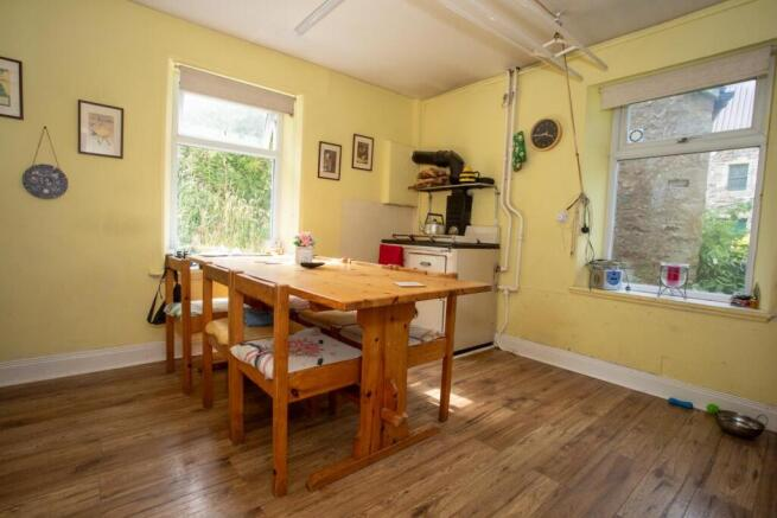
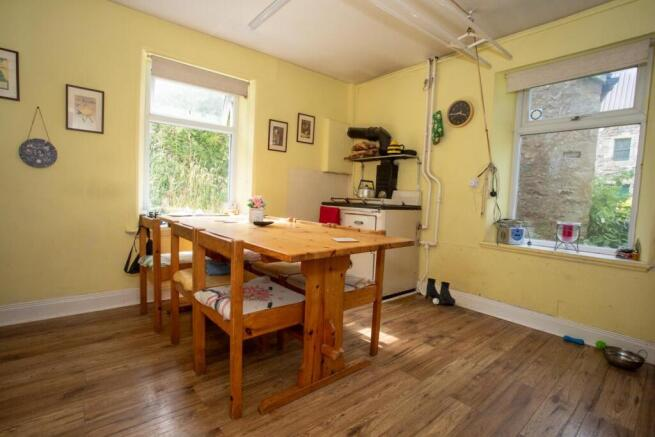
+ boots [424,277,456,305]
